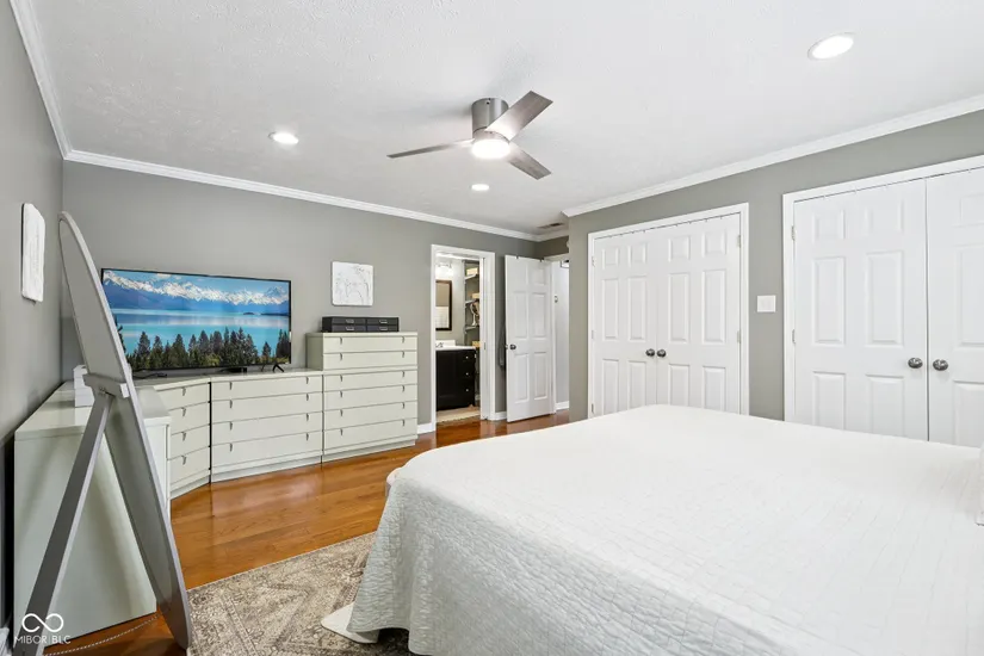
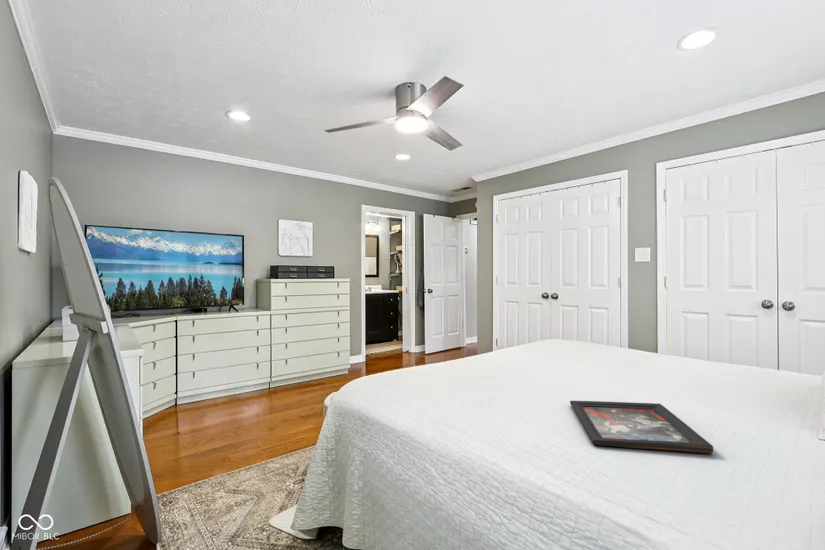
+ decorative tray [569,400,714,455]
